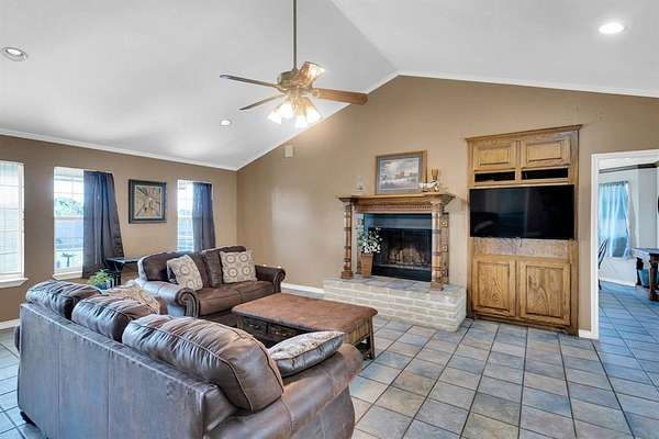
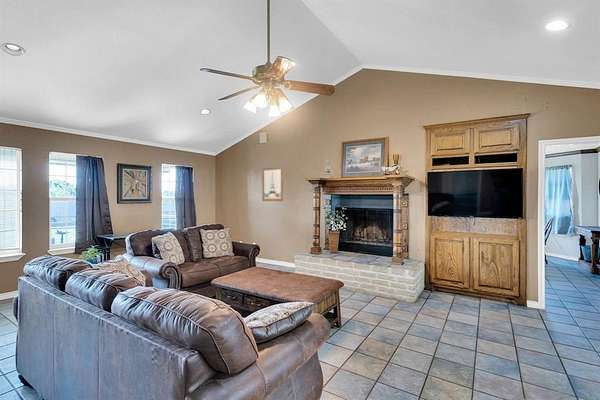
+ wall art [261,166,284,202]
